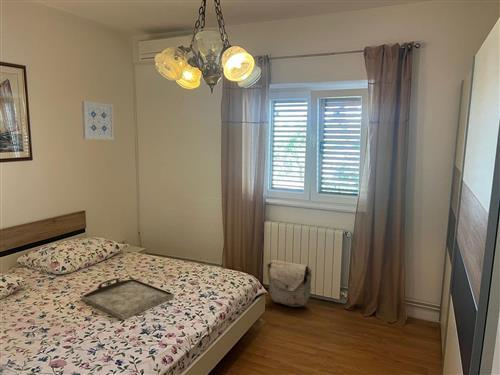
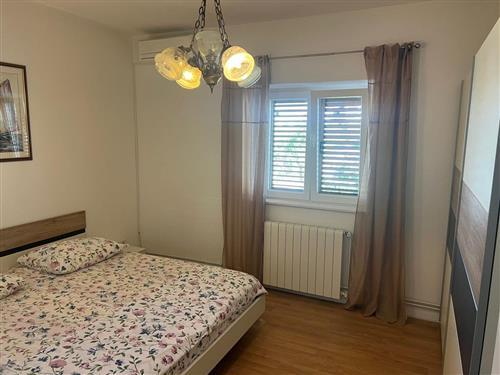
- serving tray [81,277,175,321]
- wall art [81,100,115,140]
- bag [266,259,312,308]
